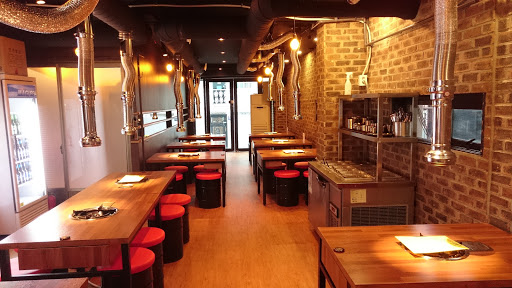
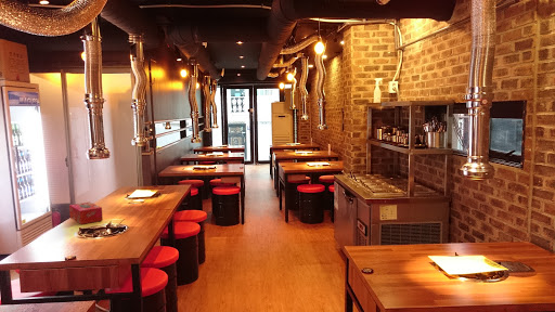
+ tissue box [68,202,104,225]
